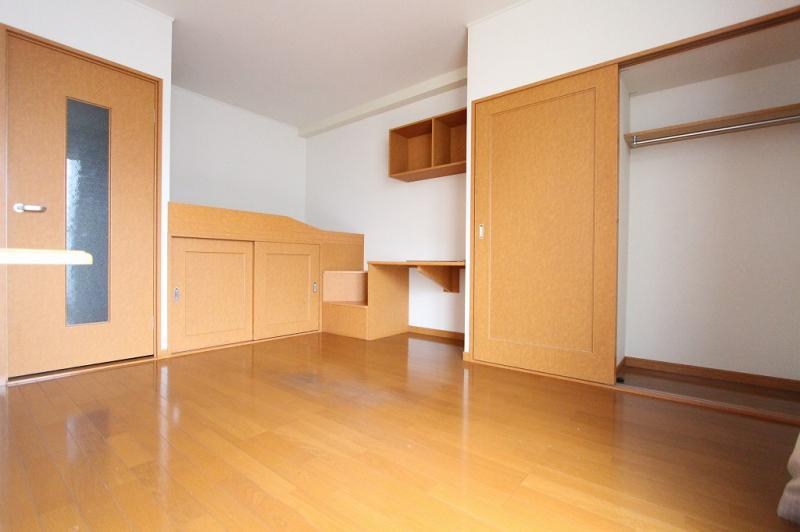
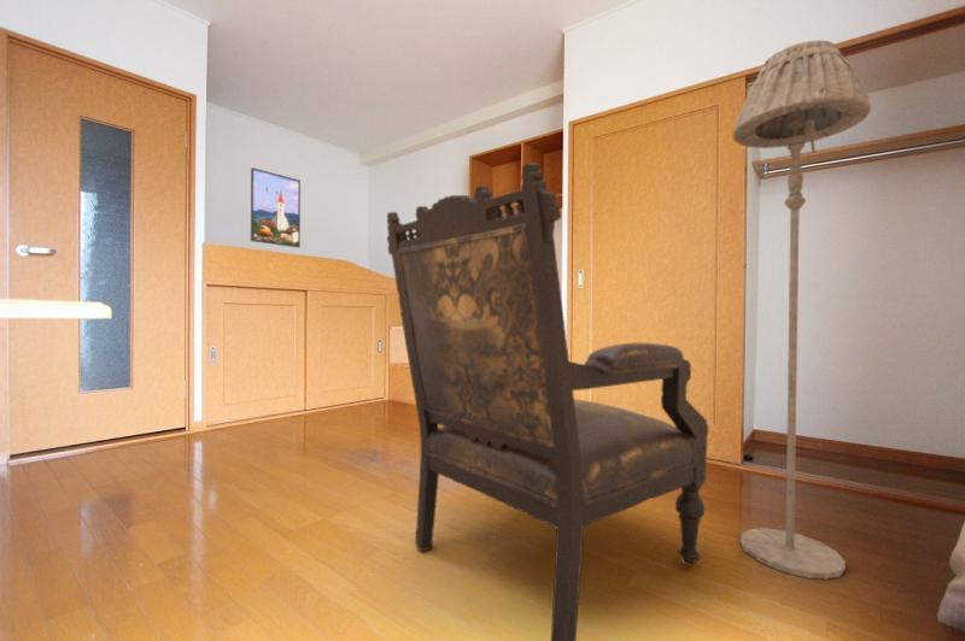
+ floor lamp [731,39,872,581]
+ armchair [386,161,709,641]
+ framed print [250,166,302,249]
